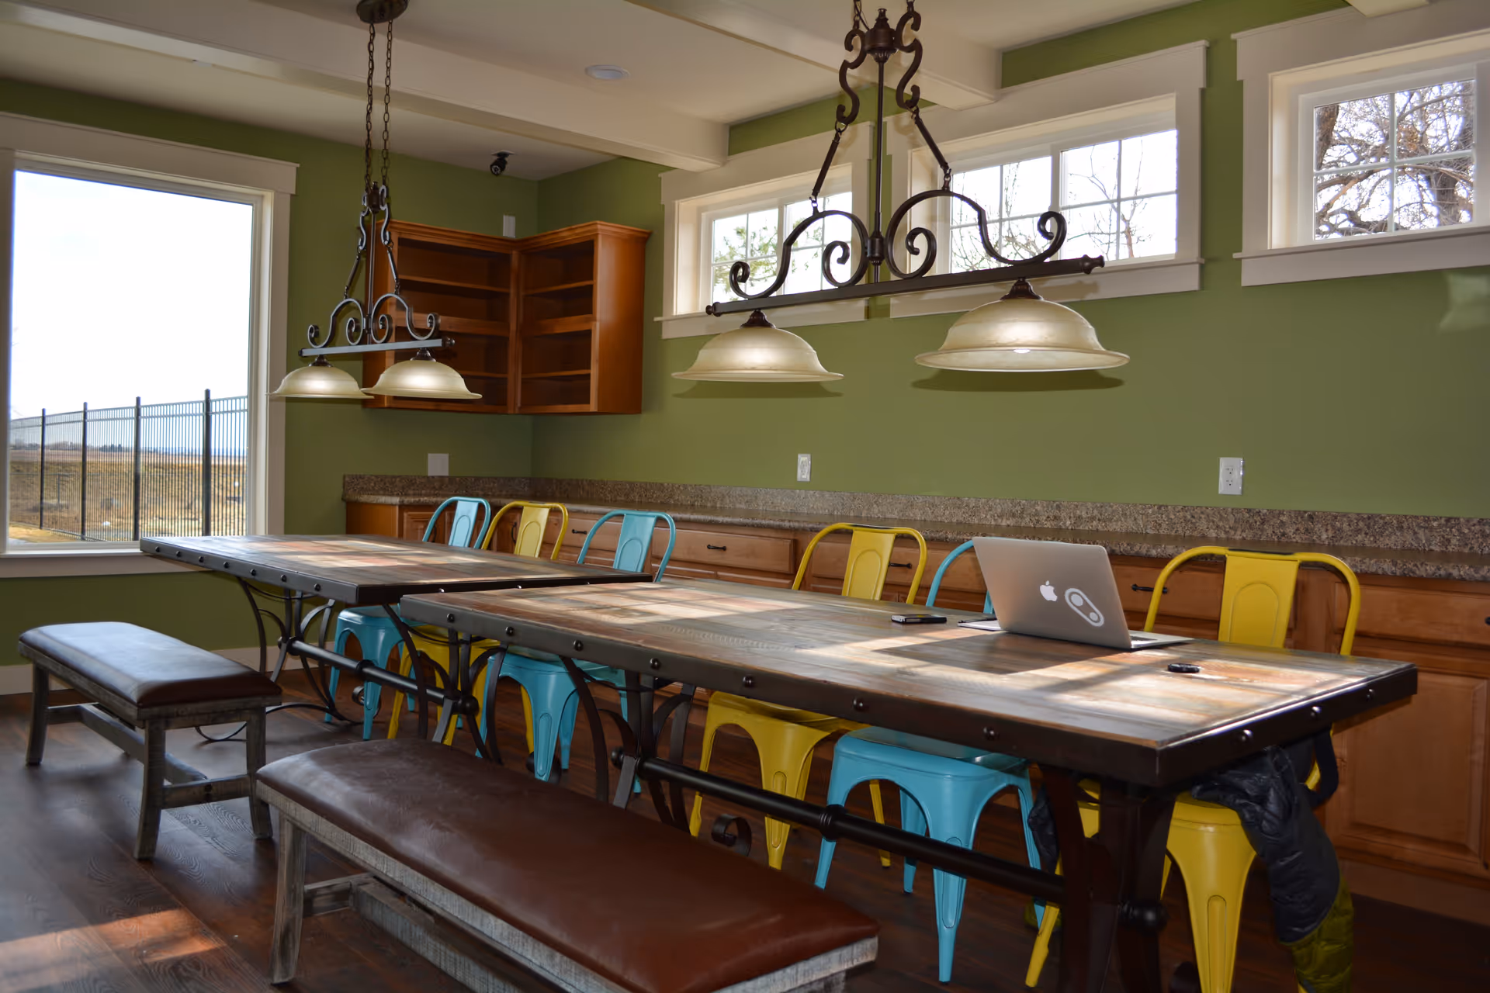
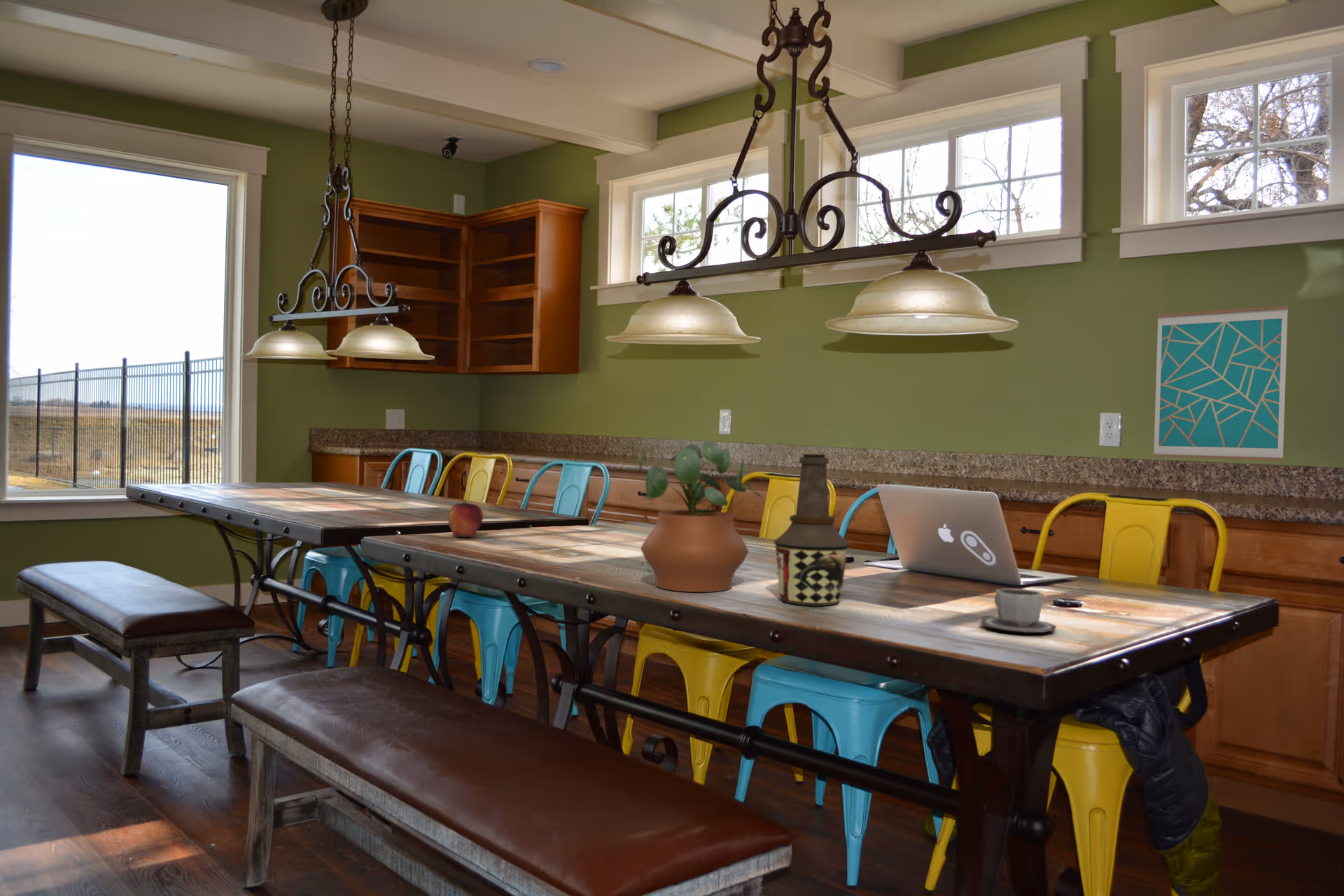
+ wall art [1152,304,1289,461]
+ cup [980,587,1058,633]
+ bottle [773,454,851,607]
+ potted plant [638,440,763,593]
+ fruit [447,500,484,538]
